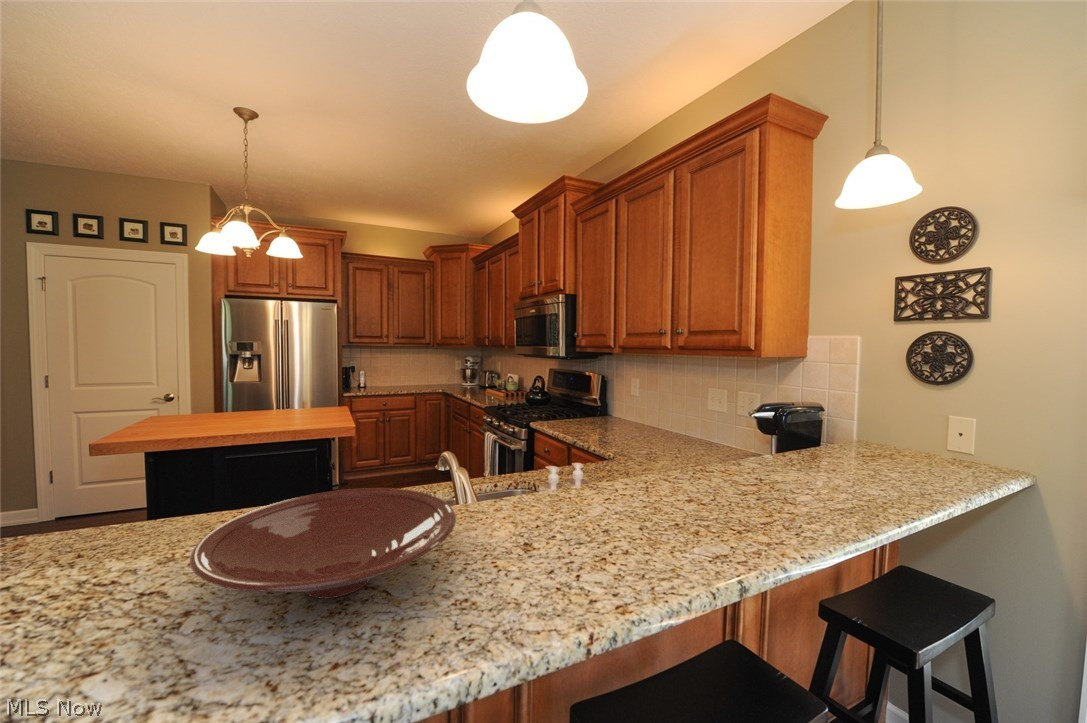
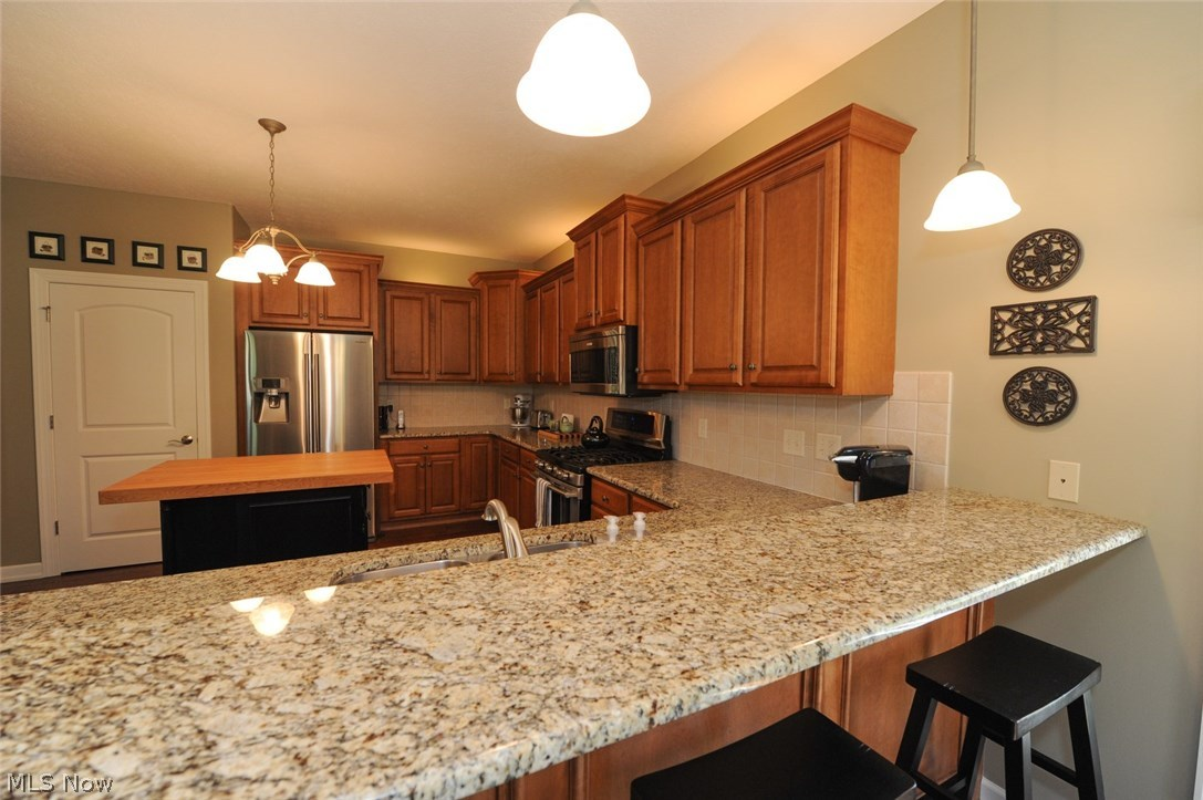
- bowl [189,487,457,600]
